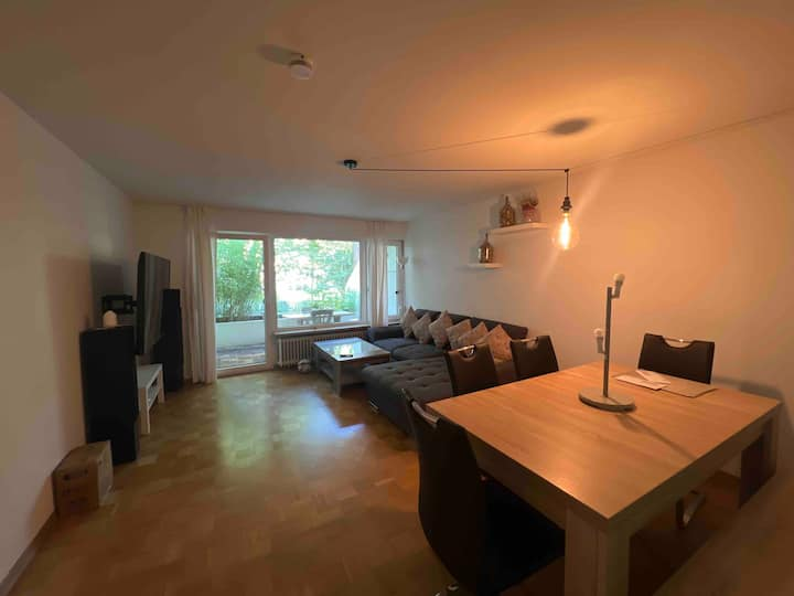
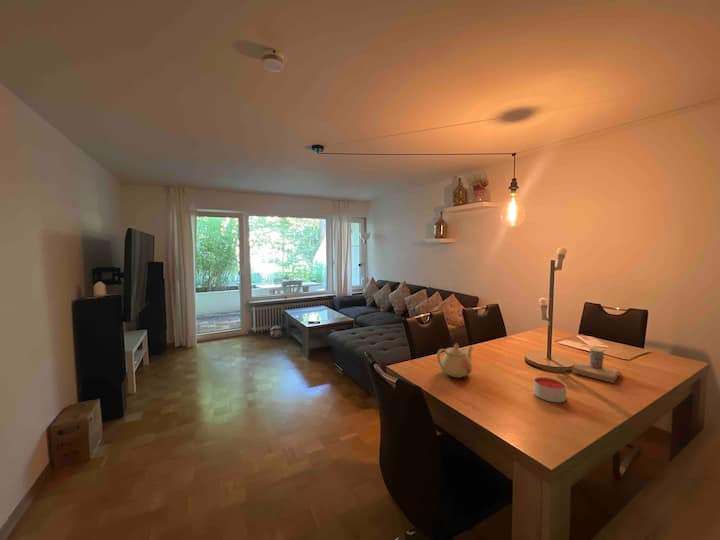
+ candle [533,376,567,403]
+ teapot [436,343,474,379]
+ cup [572,346,621,384]
